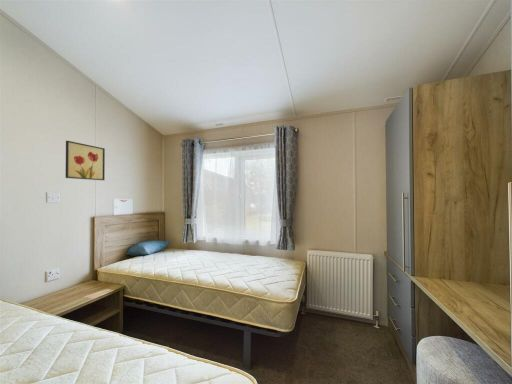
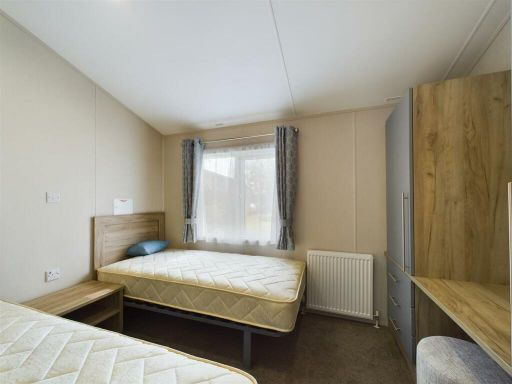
- wall art [65,140,106,181]
